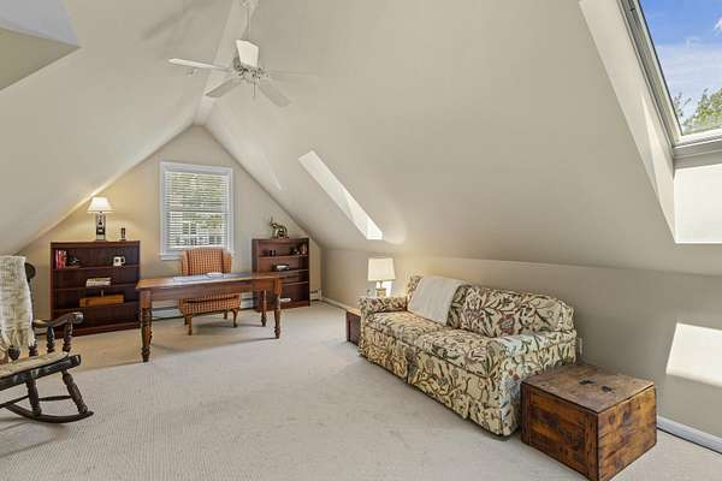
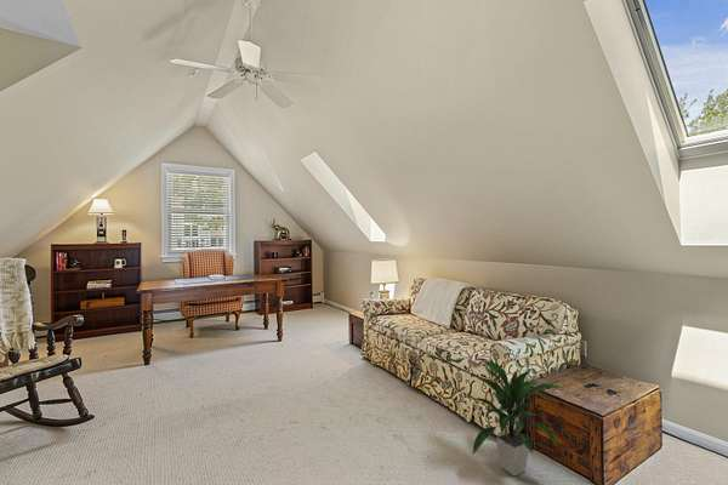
+ indoor plant [471,358,563,477]
